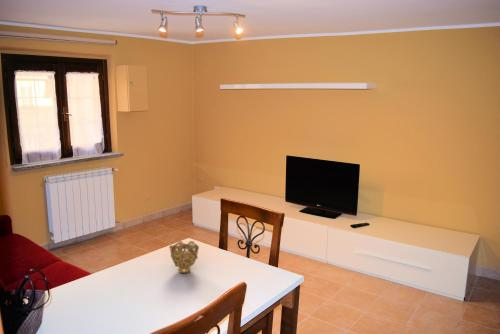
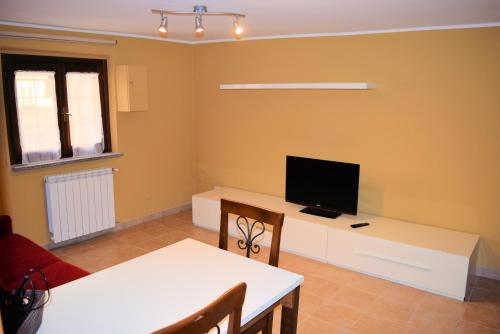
- decorative bowl [168,240,200,274]
